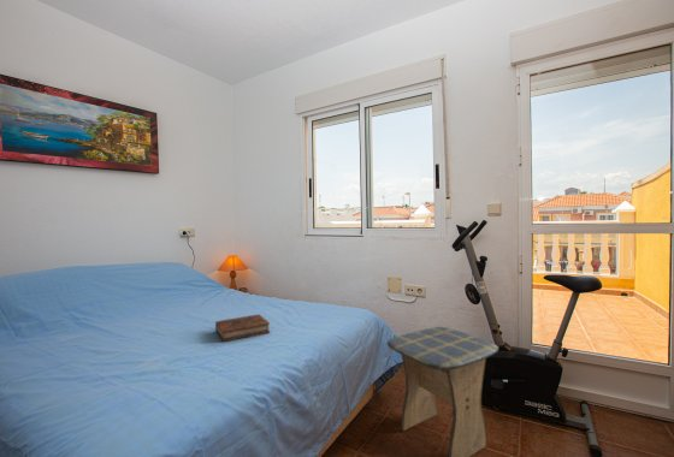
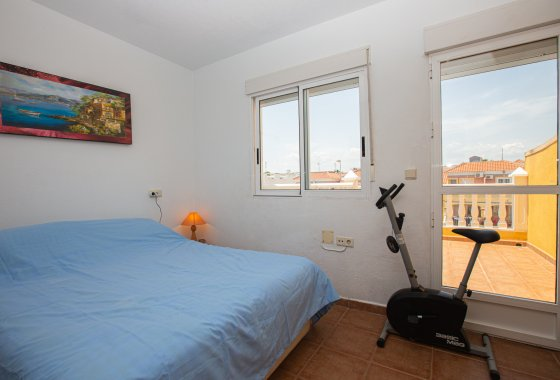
- book [214,313,271,343]
- stool [386,326,499,457]
